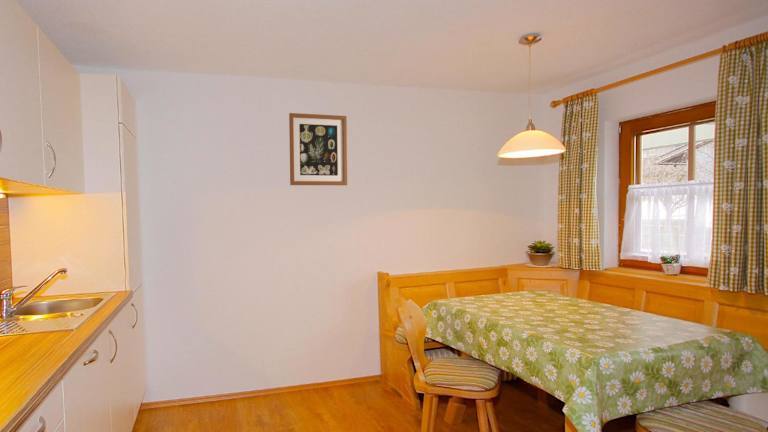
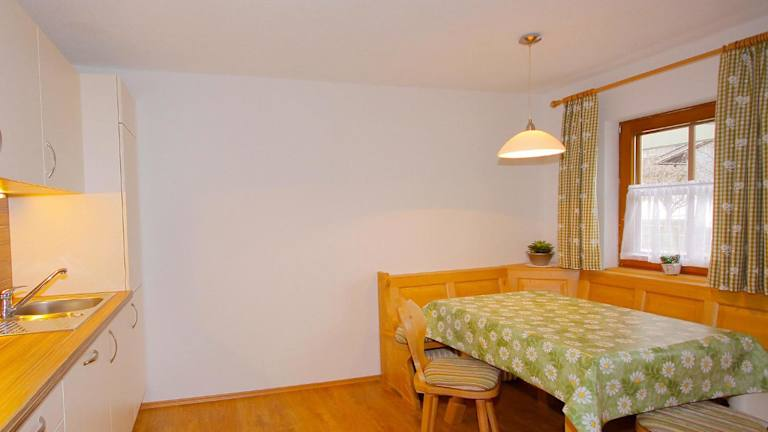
- wall art [288,112,348,186]
